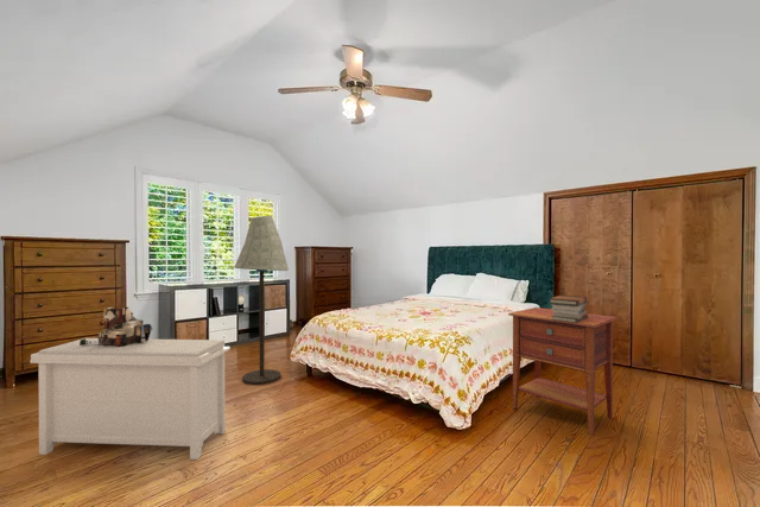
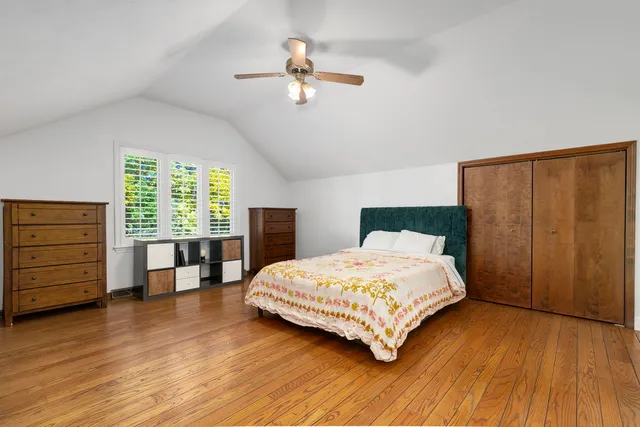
- floor lamp [233,214,290,386]
- bench [30,337,232,461]
- nightstand [507,306,619,437]
- ruined building [80,306,153,347]
- book stack [549,294,590,323]
